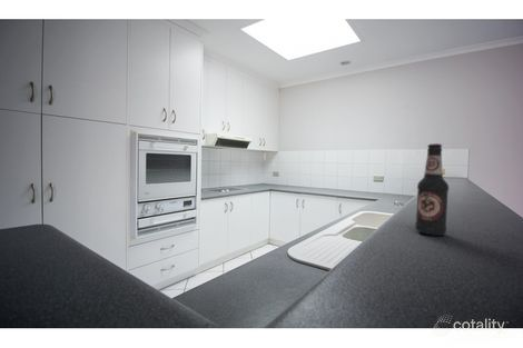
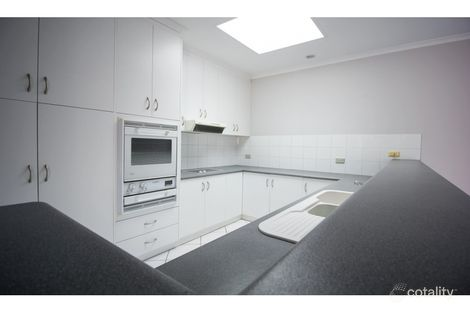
- bottle [414,142,450,237]
